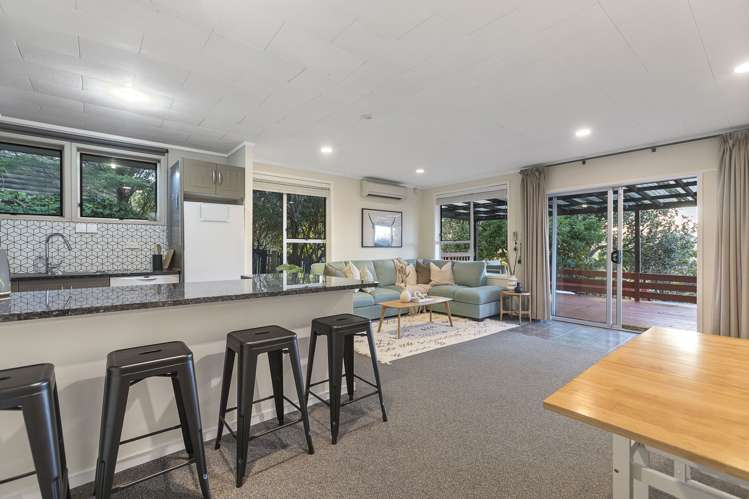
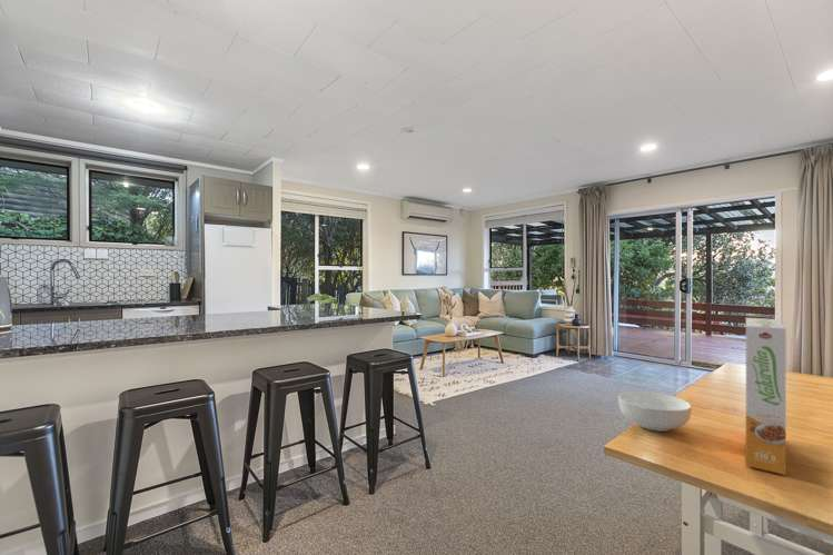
+ cereal bowl [617,390,693,433]
+ cereal box [745,317,787,476]
